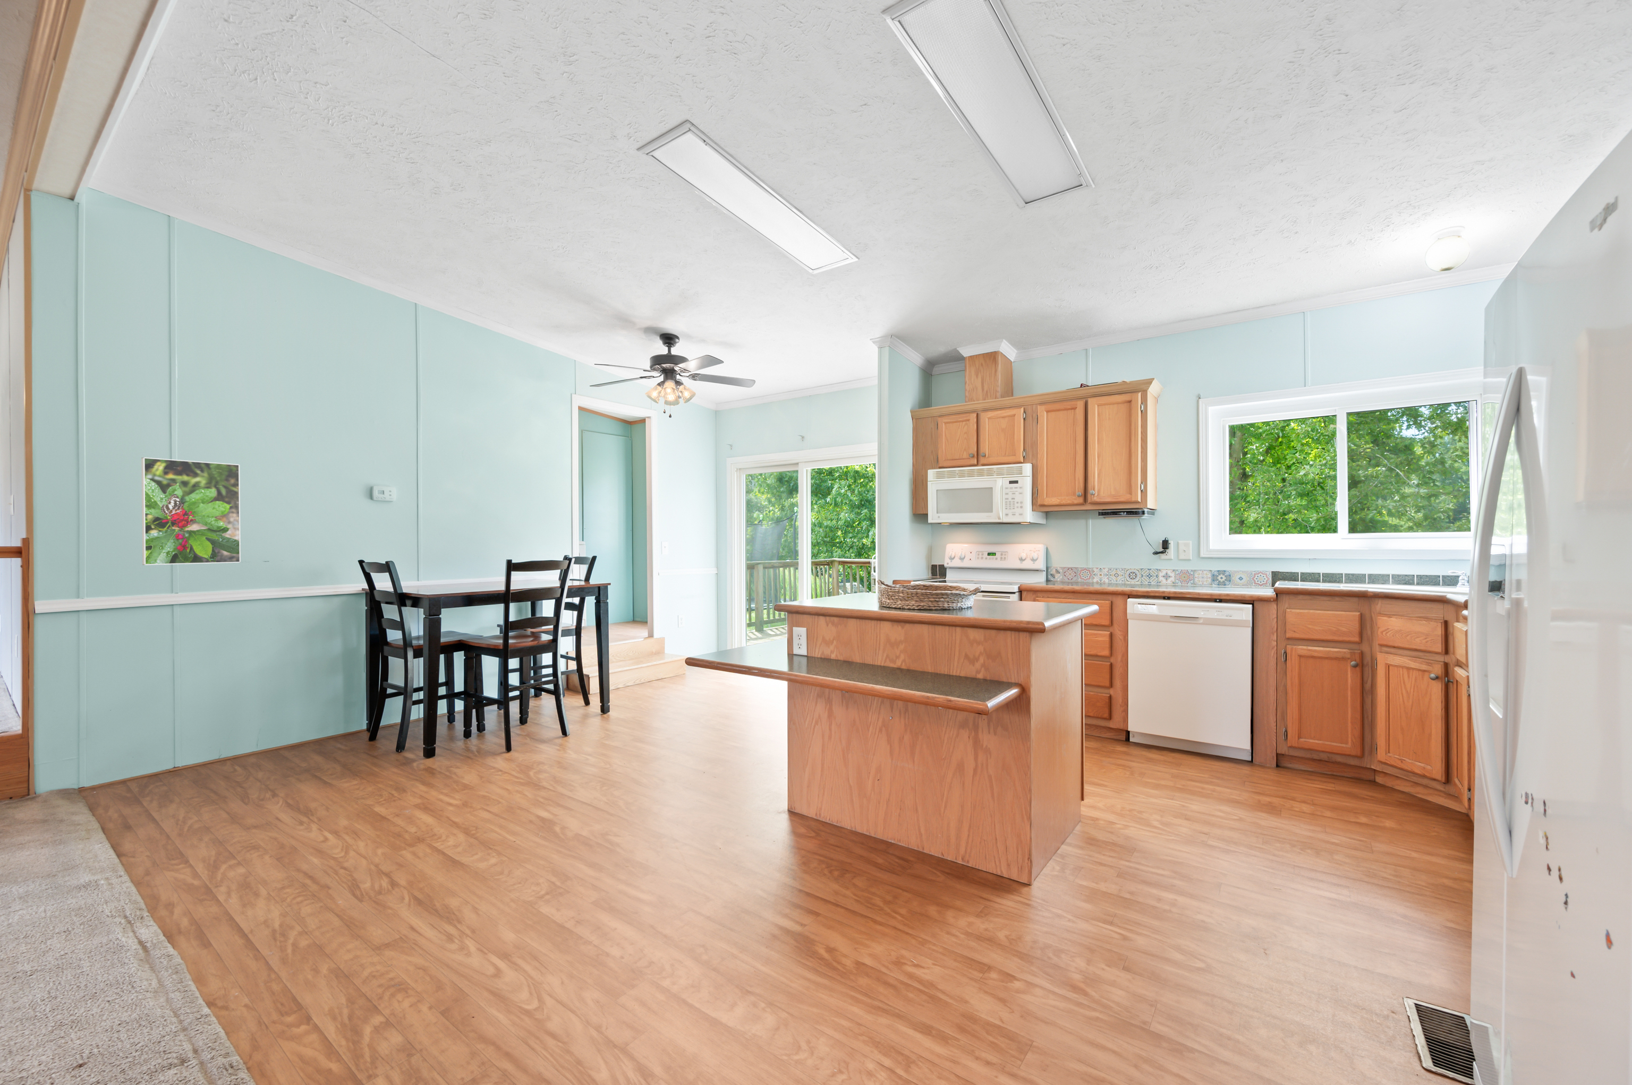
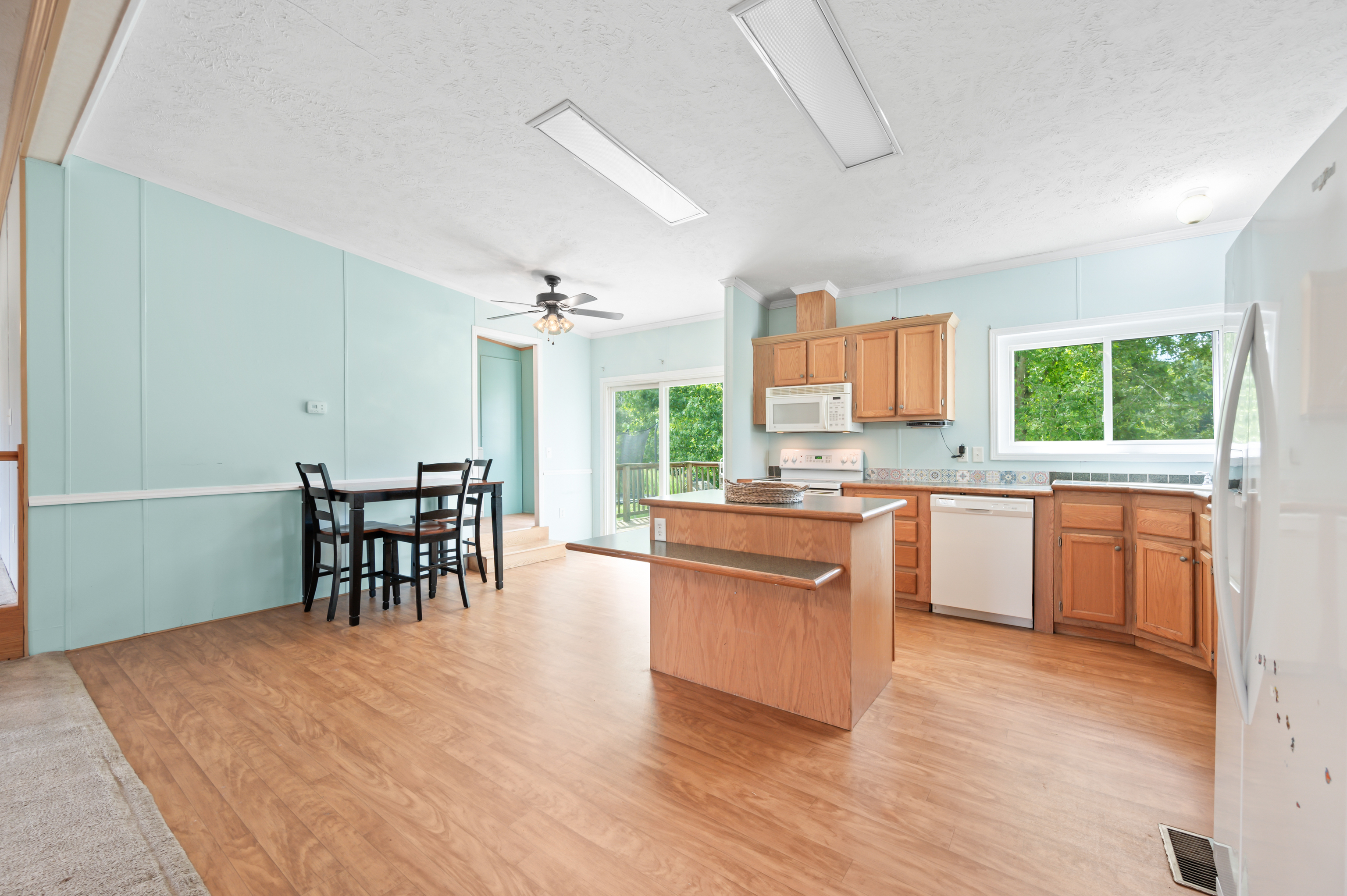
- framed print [141,457,241,566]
